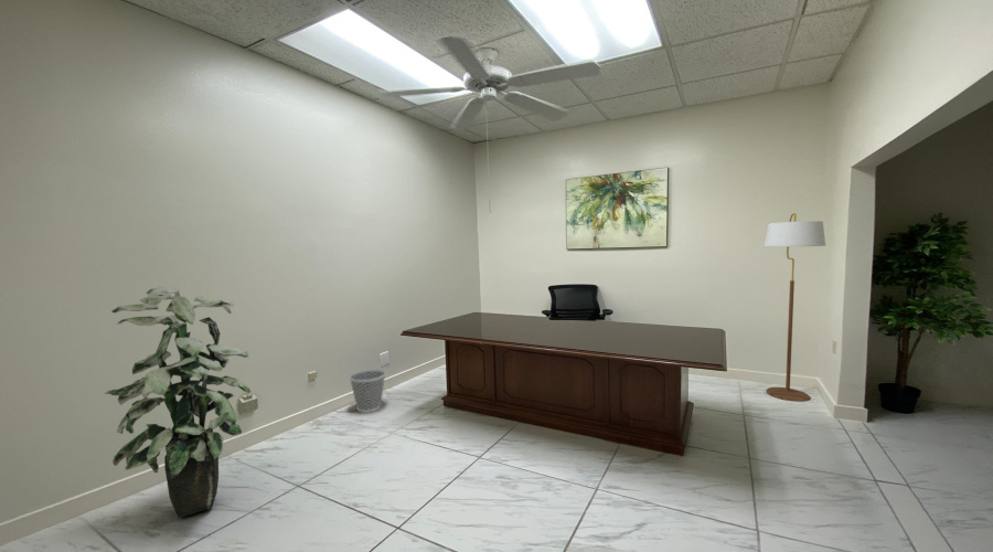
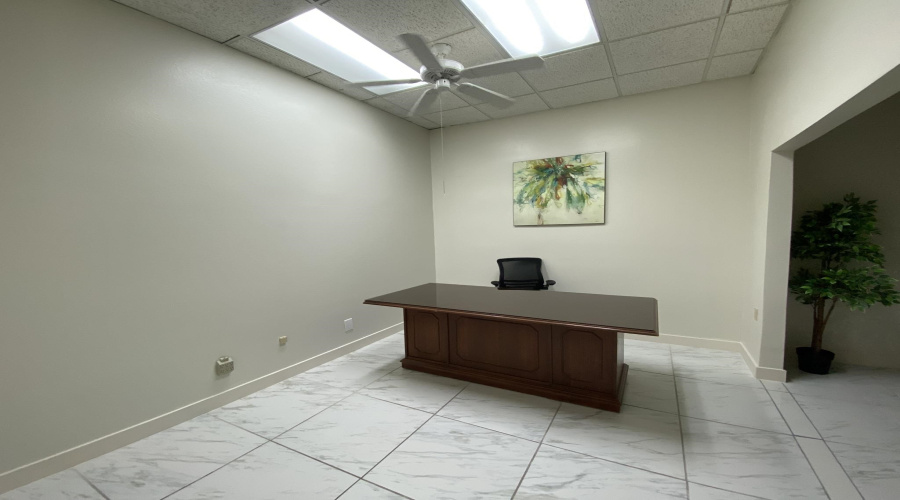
- wastebasket [348,368,387,414]
- floor lamp [764,212,826,403]
- indoor plant [104,286,252,519]
